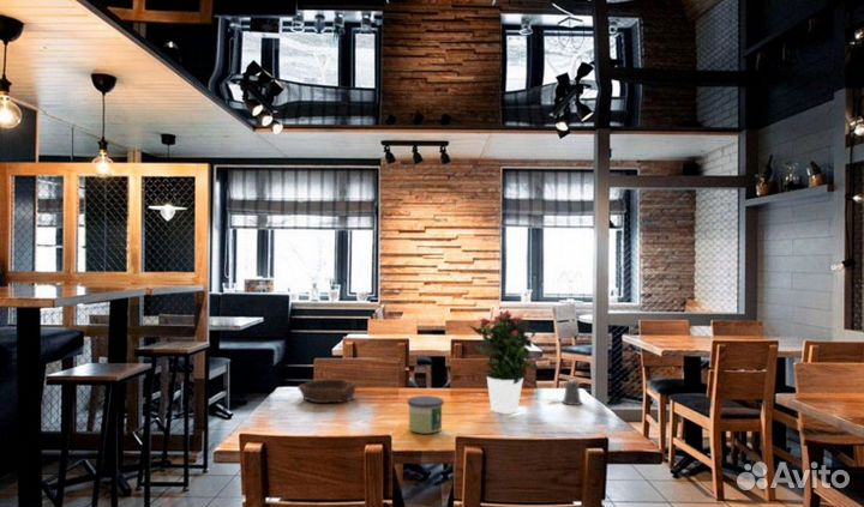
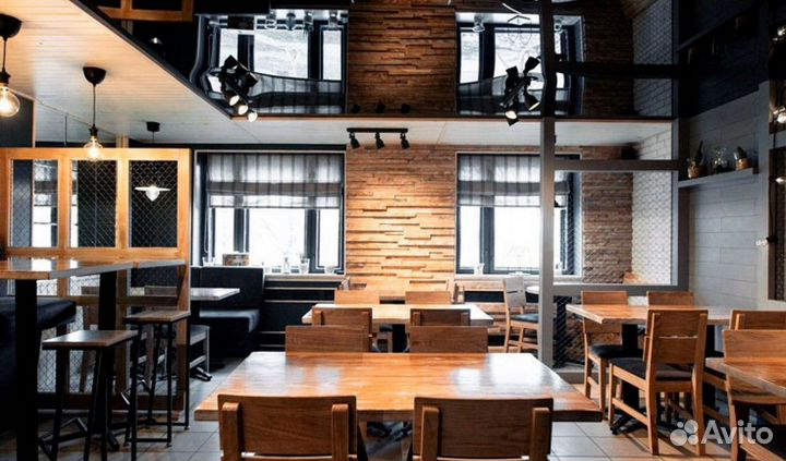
- pepper shaker [557,379,583,406]
- potted flower [468,309,541,415]
- candle [407,394,445,435]
- bowl [296,378,356,404]
